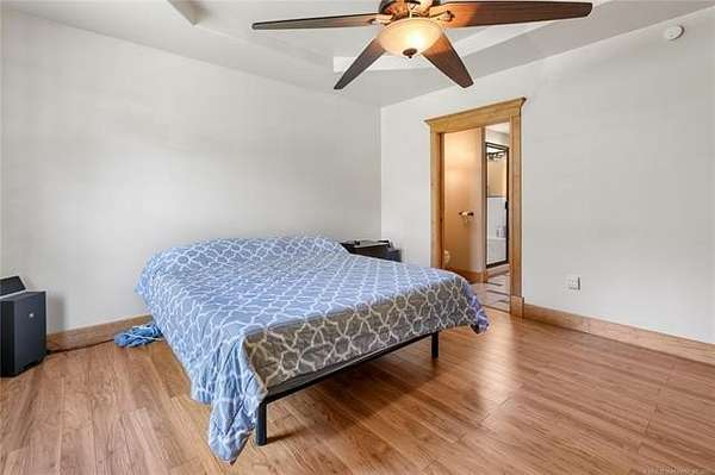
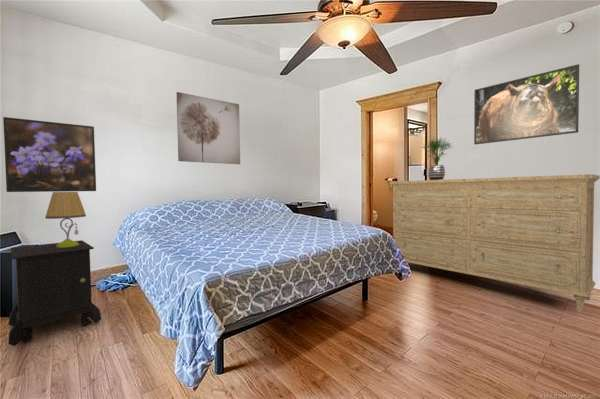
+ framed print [2,116,97,193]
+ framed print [473,63,580,146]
+ nightstand [7,239,102,347]
+ wall art [176,91,241,165]
+ table lamp [44,191,87,248]
+ dresser [389,173,600,314]
+ potted plant [421,136,455,180]
